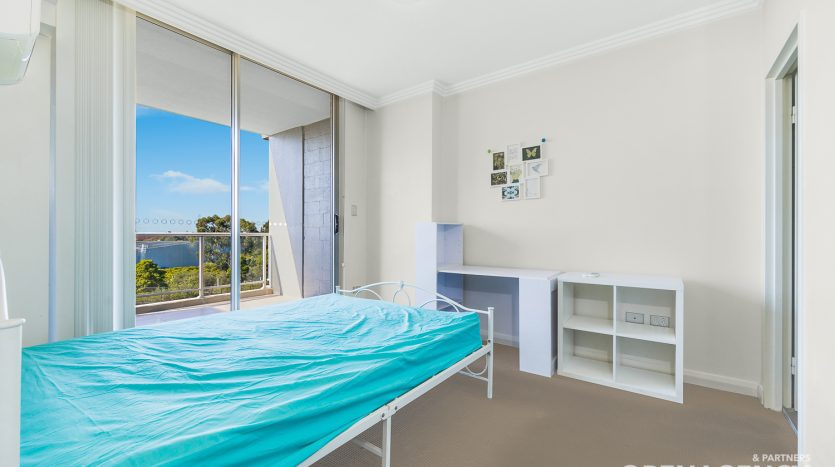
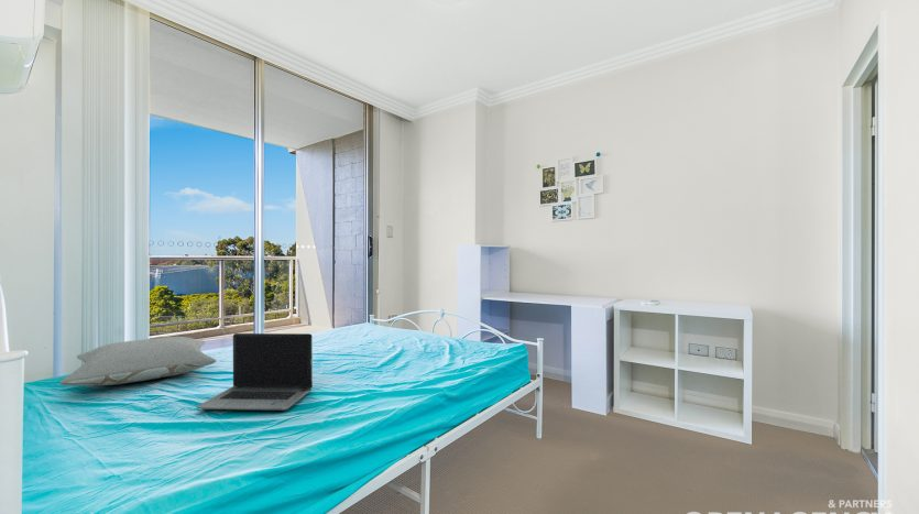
+ laptop computer [196,332,314,412]
+ pillow [58,336,217,386]
